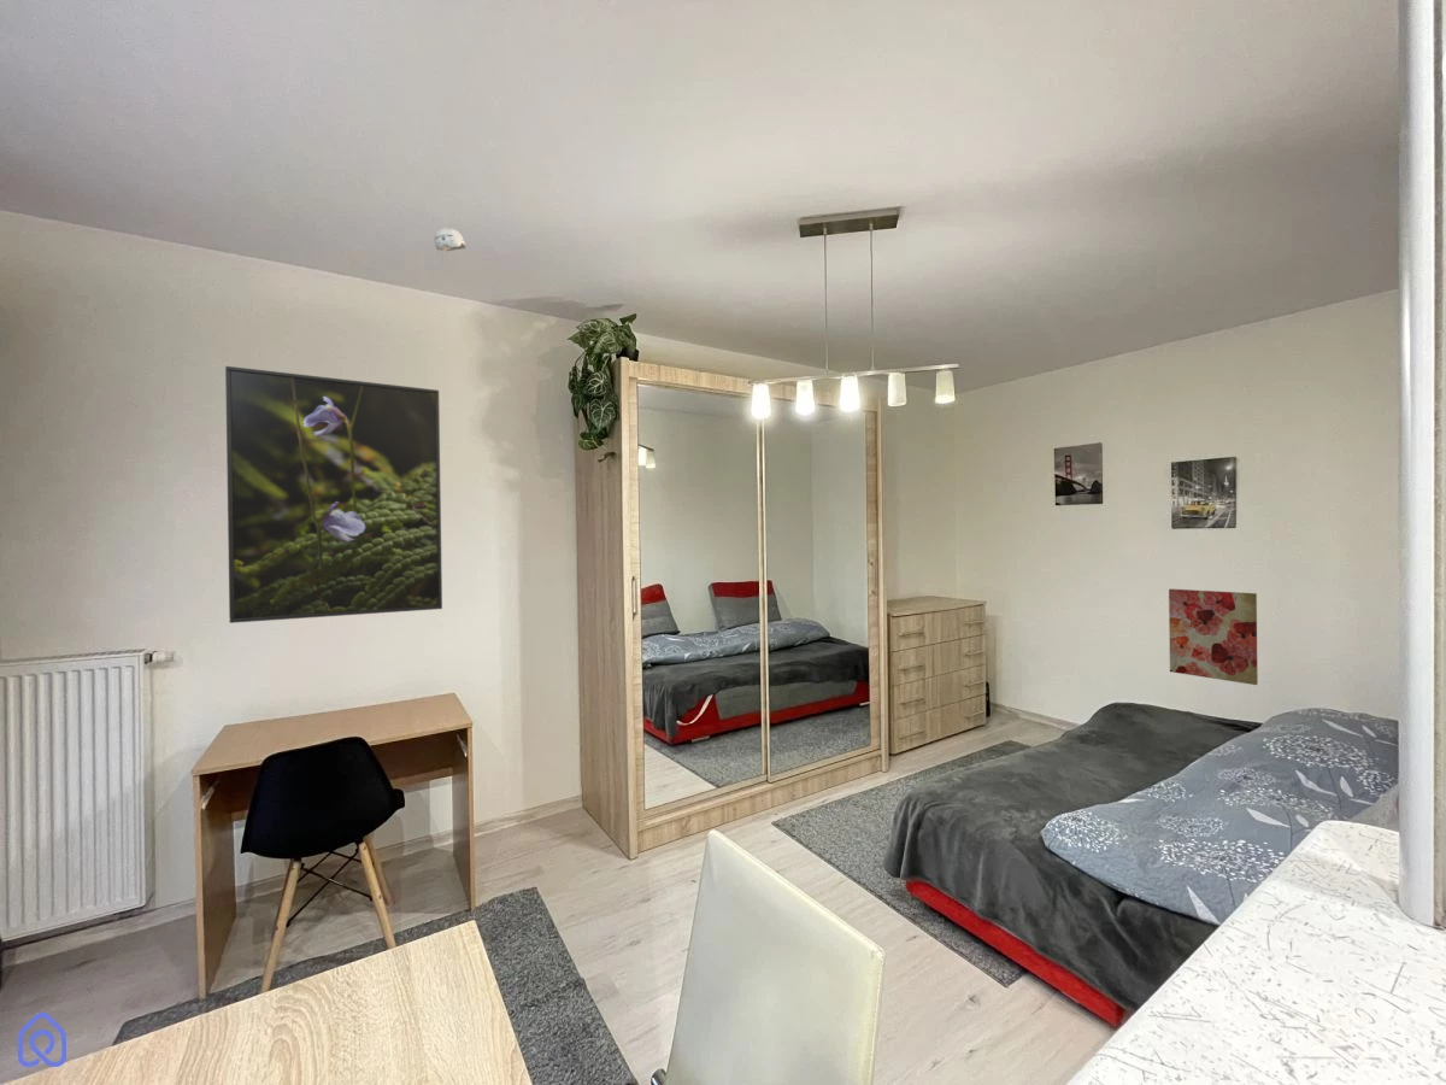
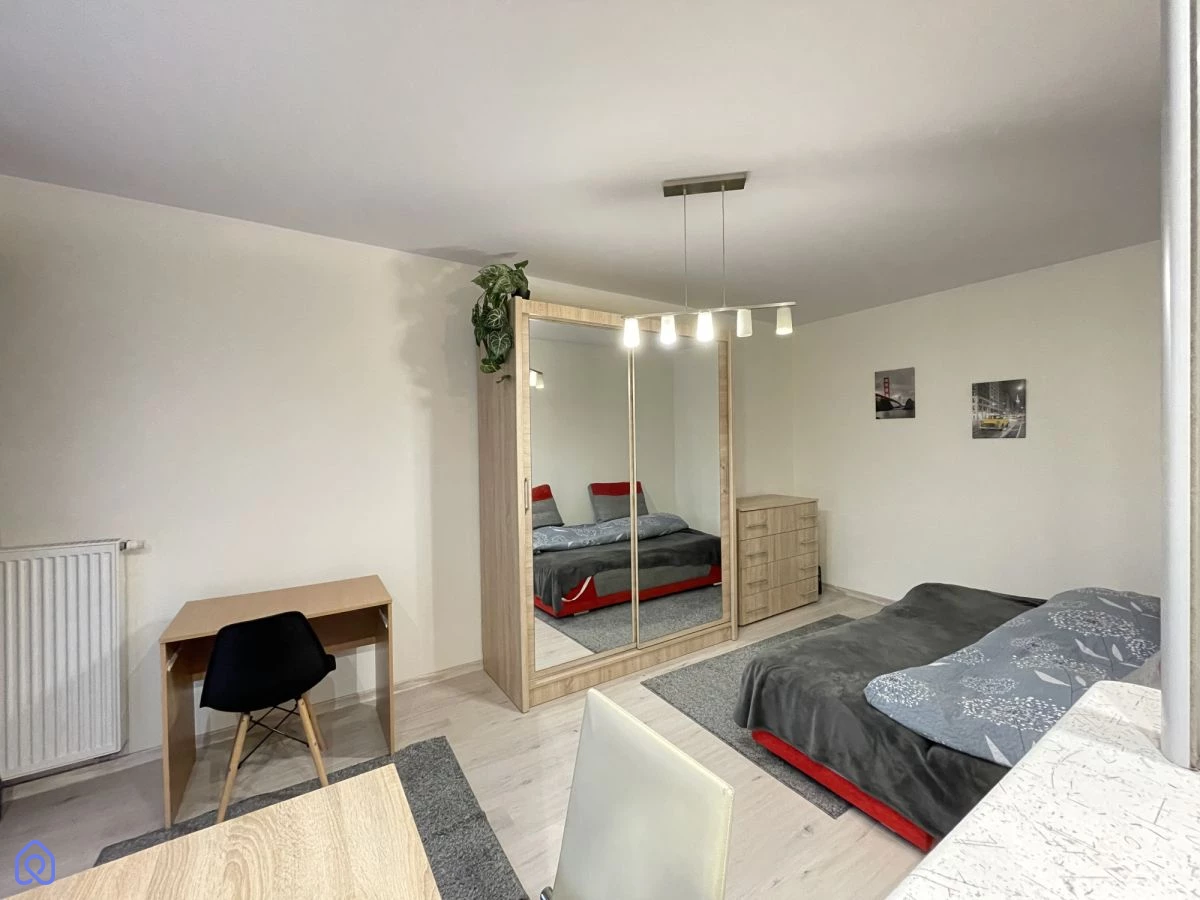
- wall art [1168,588,1259,686]
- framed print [224,365,443,624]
- smoke detector [434,227,466,252]
